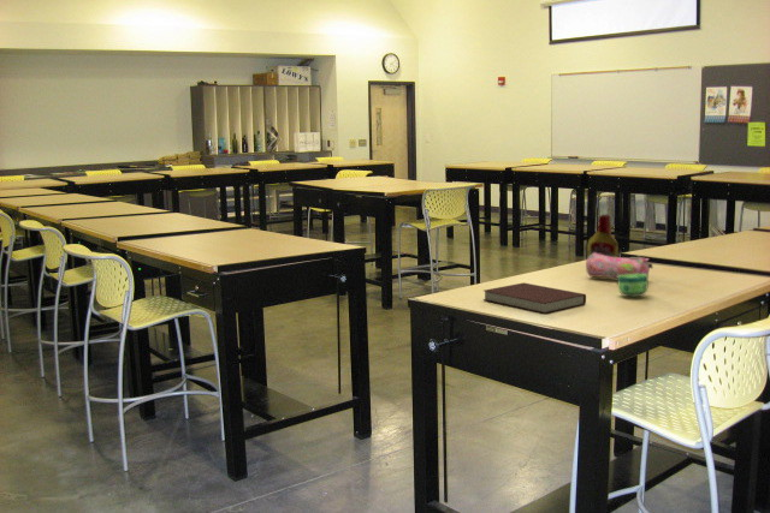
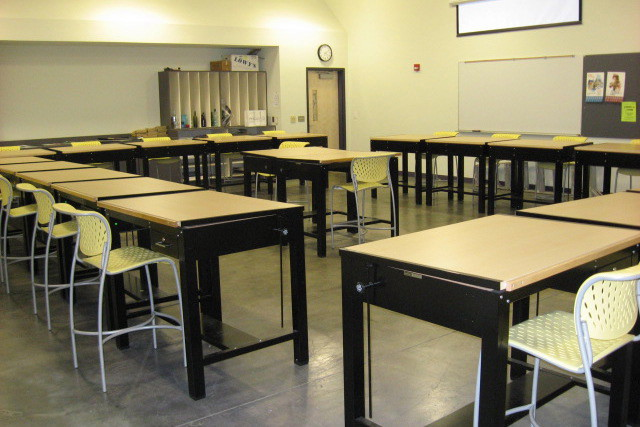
- pencil case [585,252,654,279]
- bottle [586,213,620,258]
- cup [616,274,650,298]
- notebook [481,281,587,315]
